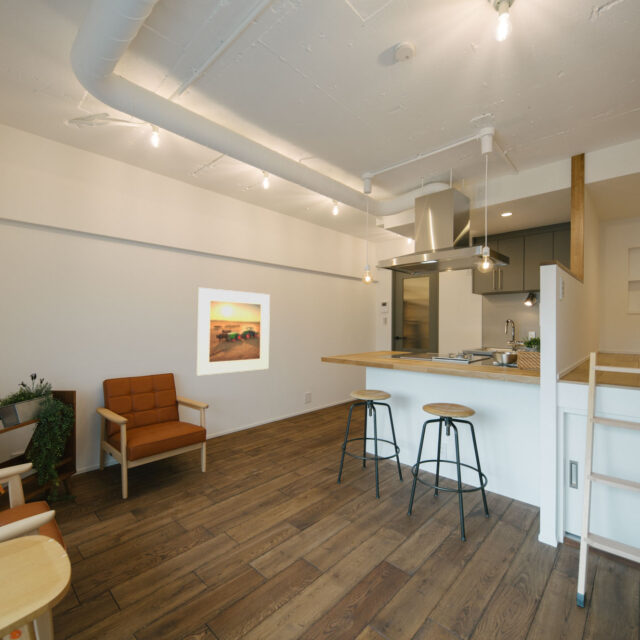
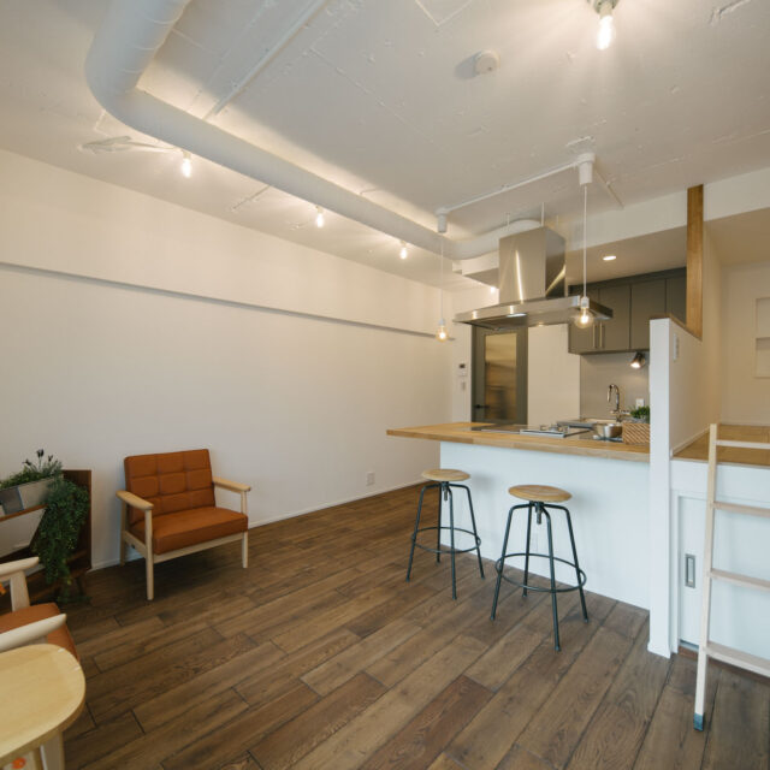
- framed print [196,287,271,377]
